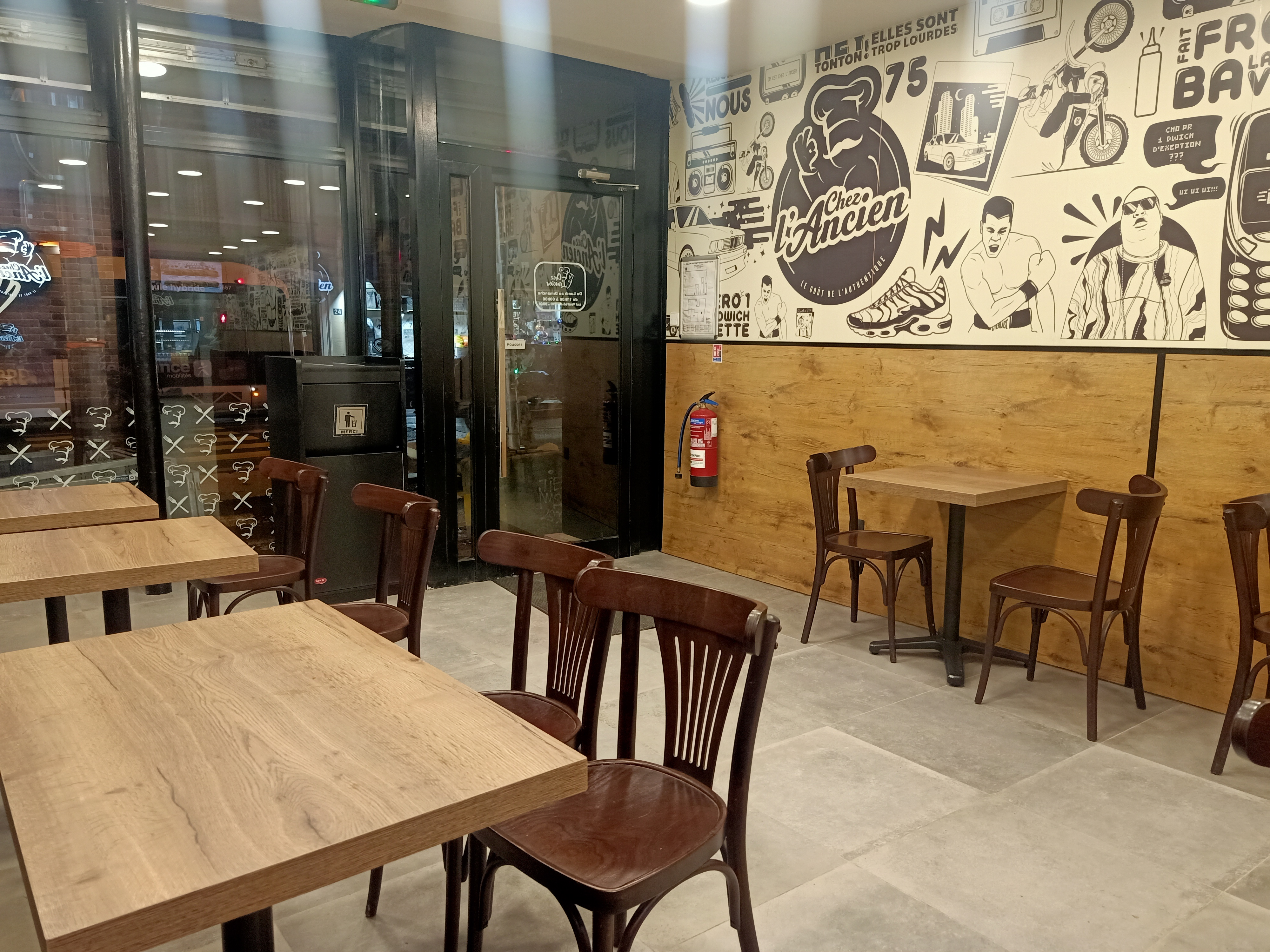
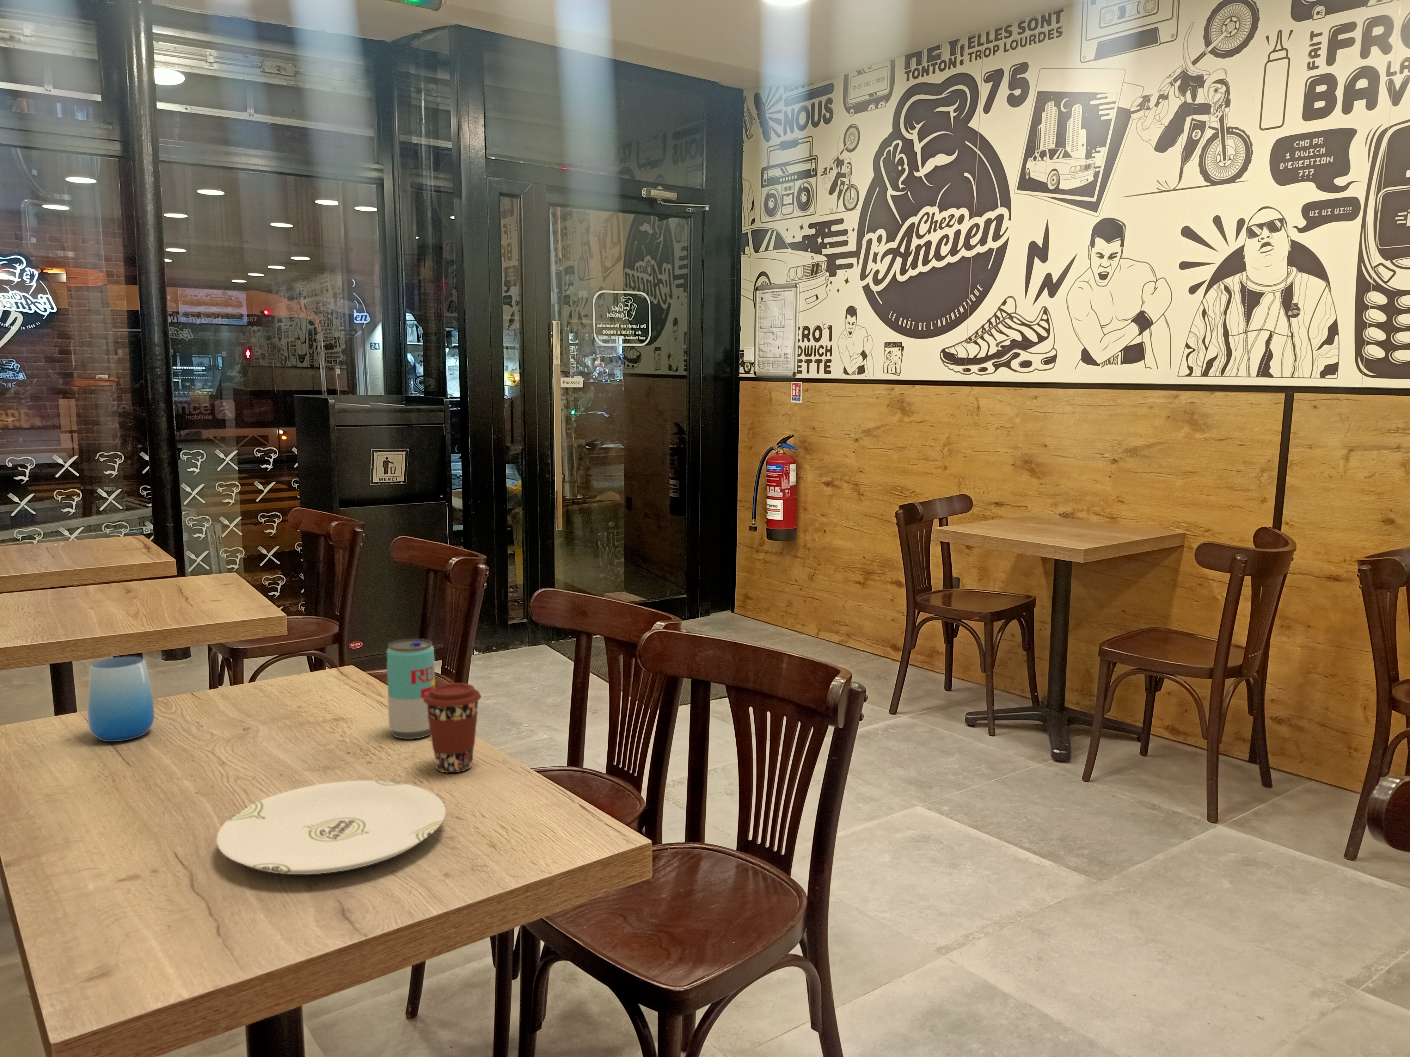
+ plate [216,781,446,875]
+ coffee cup [423,683,482,773]
+ cup [87,656,155,742]
+ beverage can [386,638,435,739]
